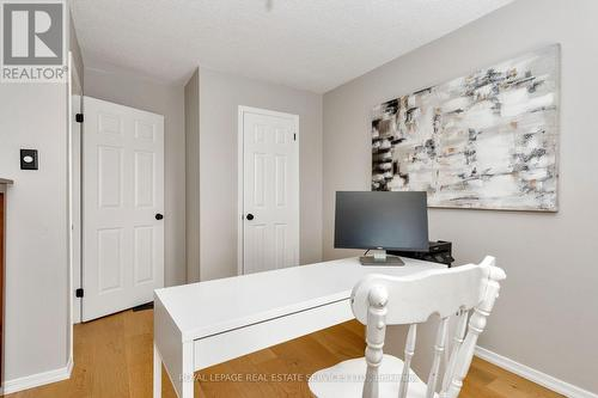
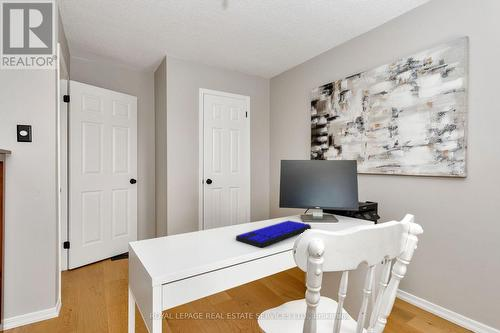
+ keyboard [235,219,312,248]
